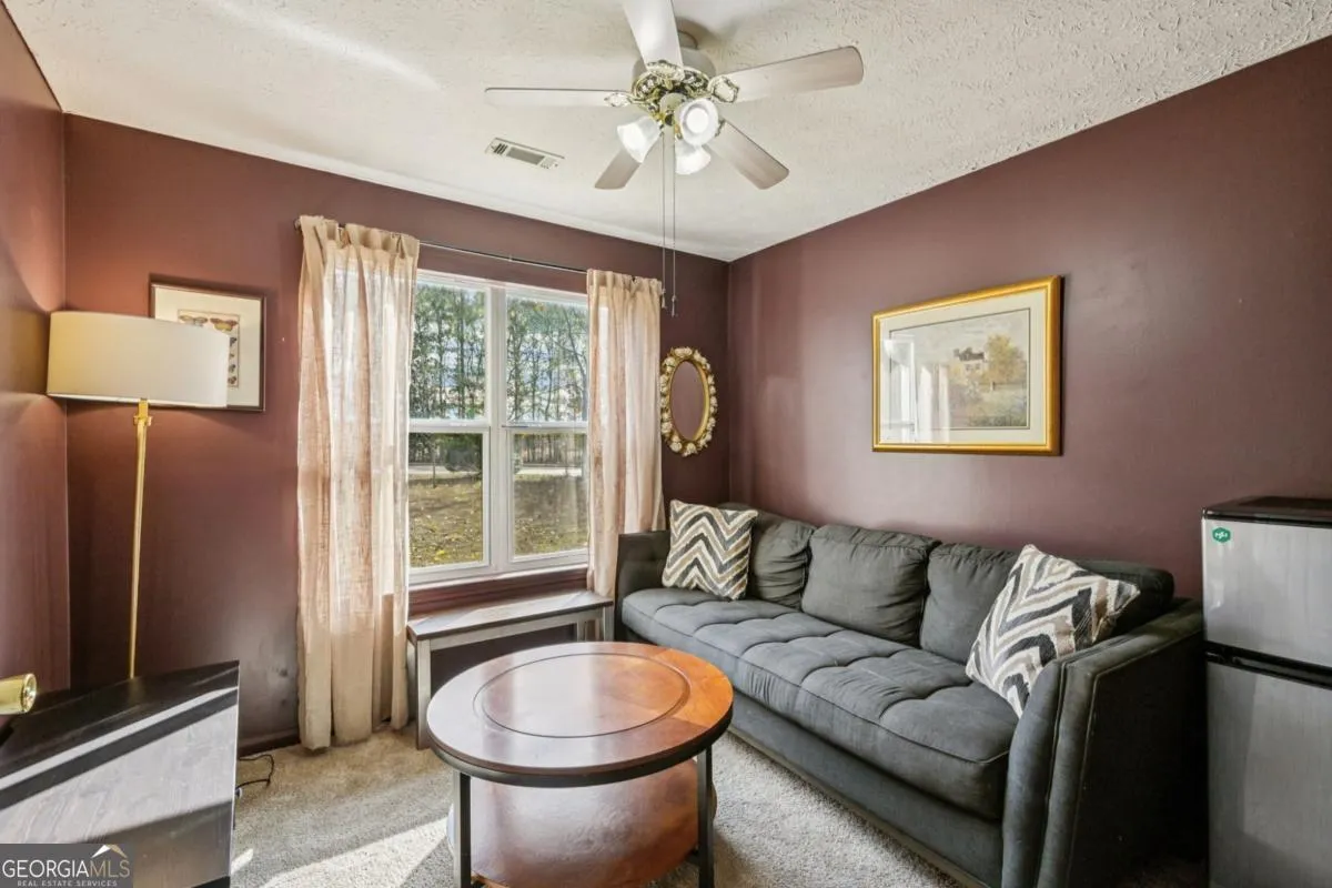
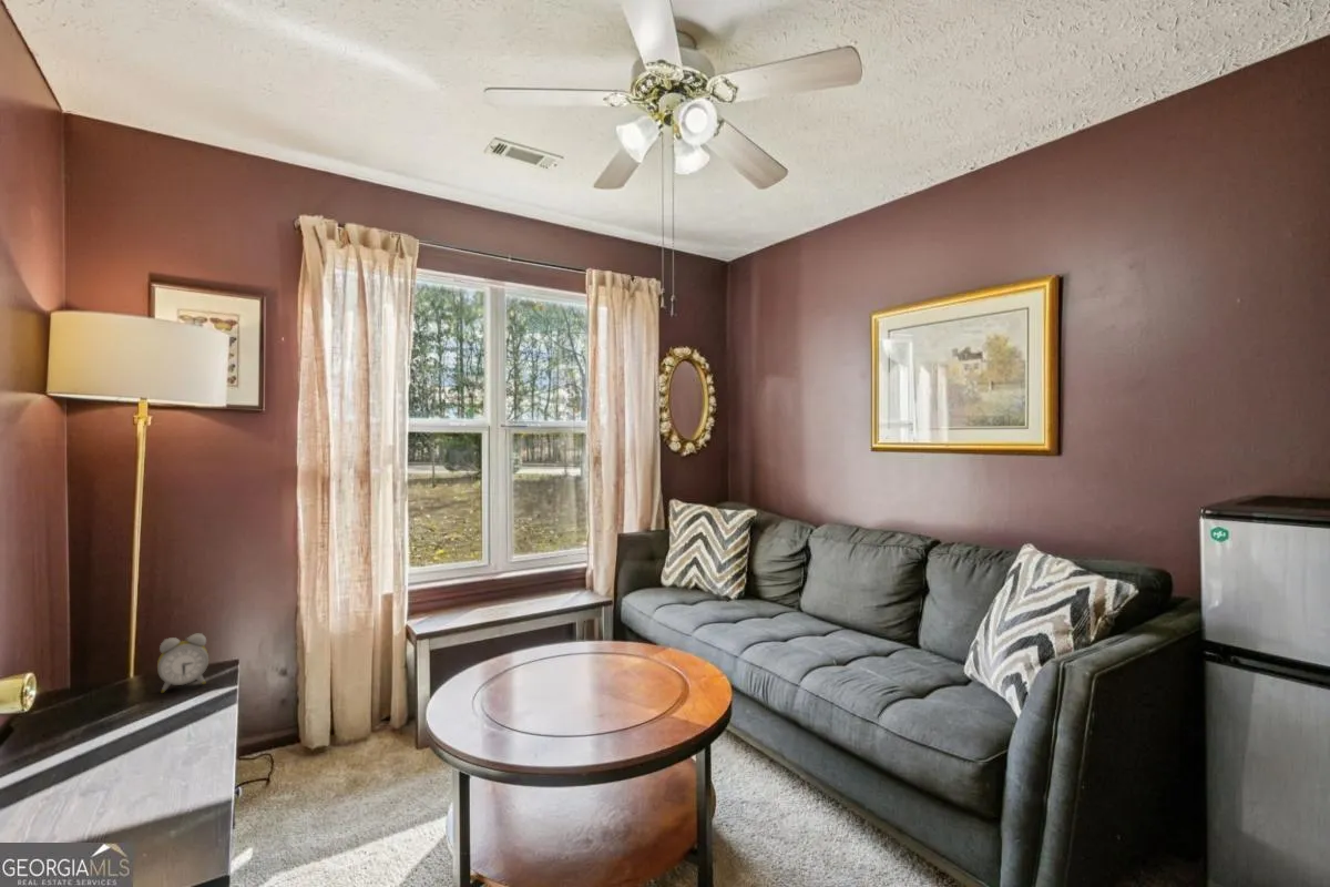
+ alarm clock [156,632,209,694]
